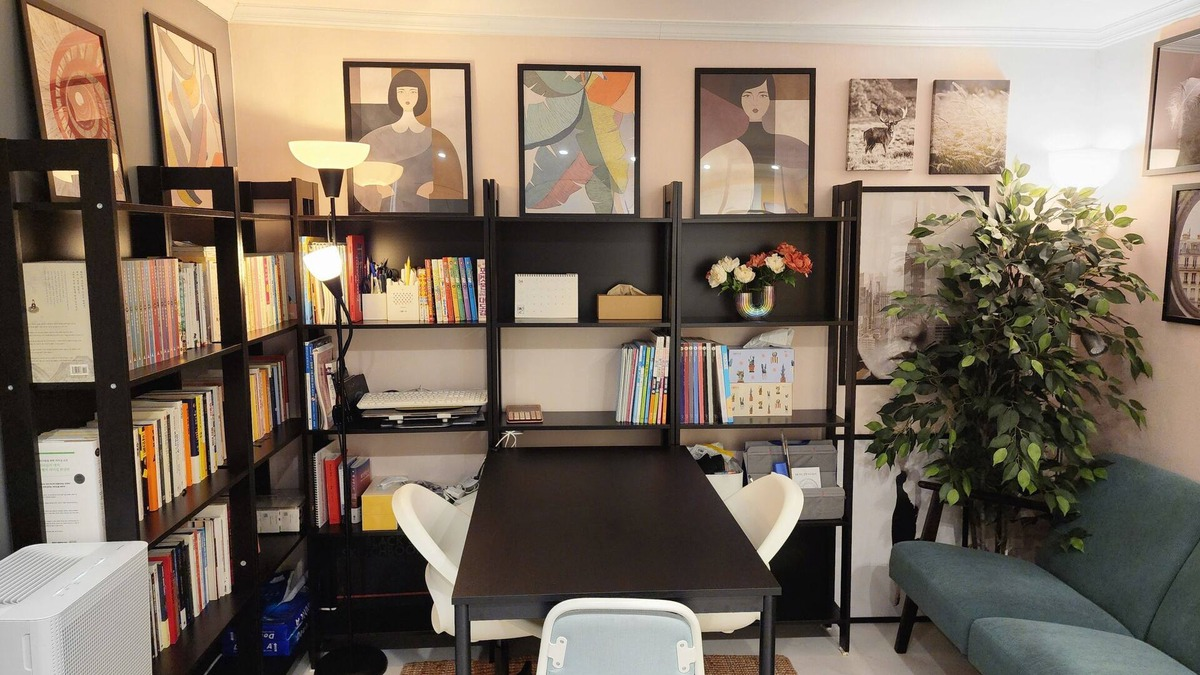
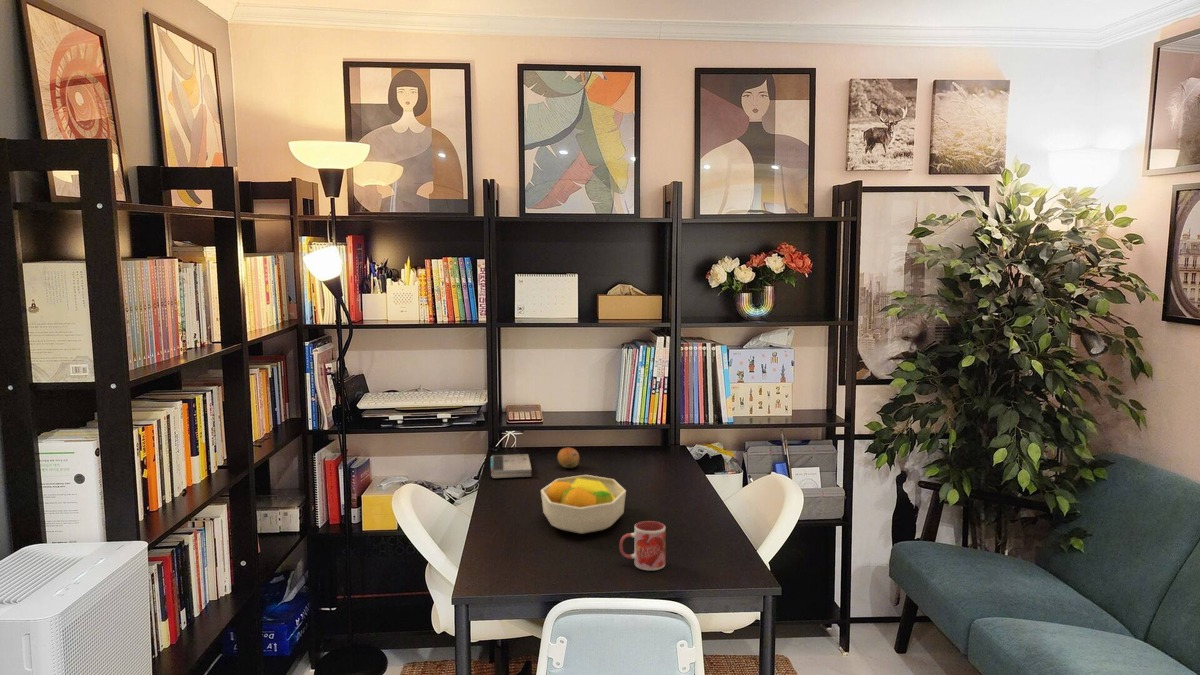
+ fruit [557,447,580,469]
+ book [490,453,533,479]
+ mug [619,520,666,571]
+ fruit bowl [540,474,627,535]
